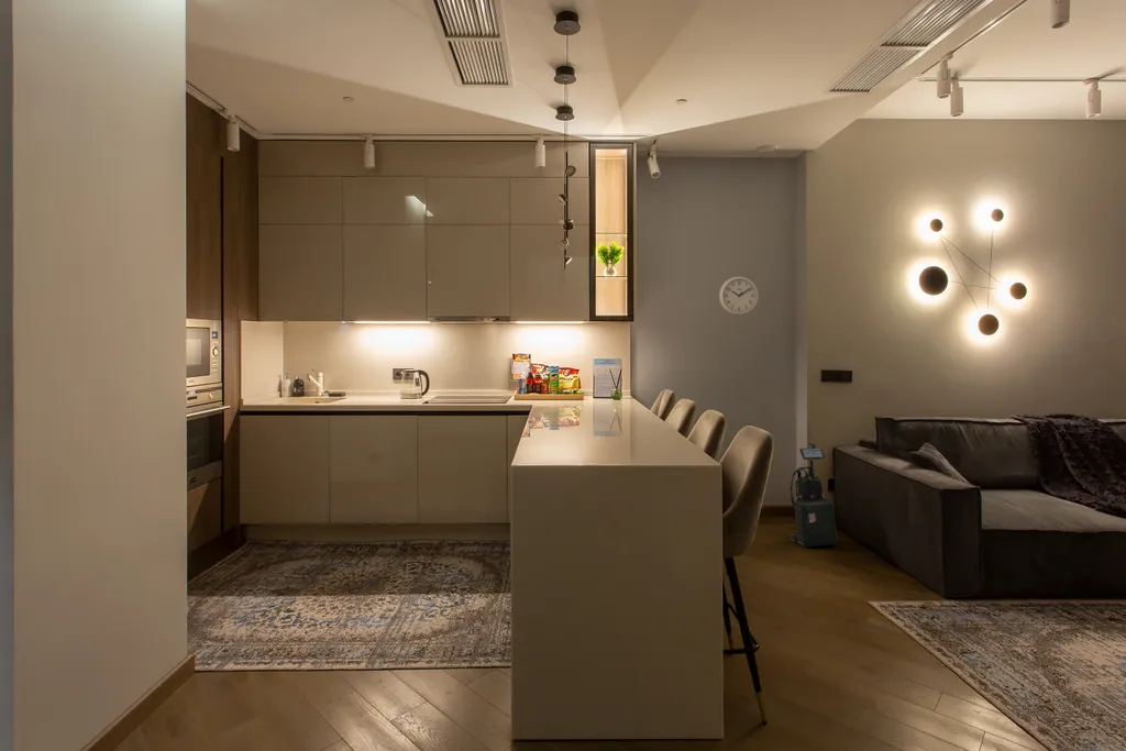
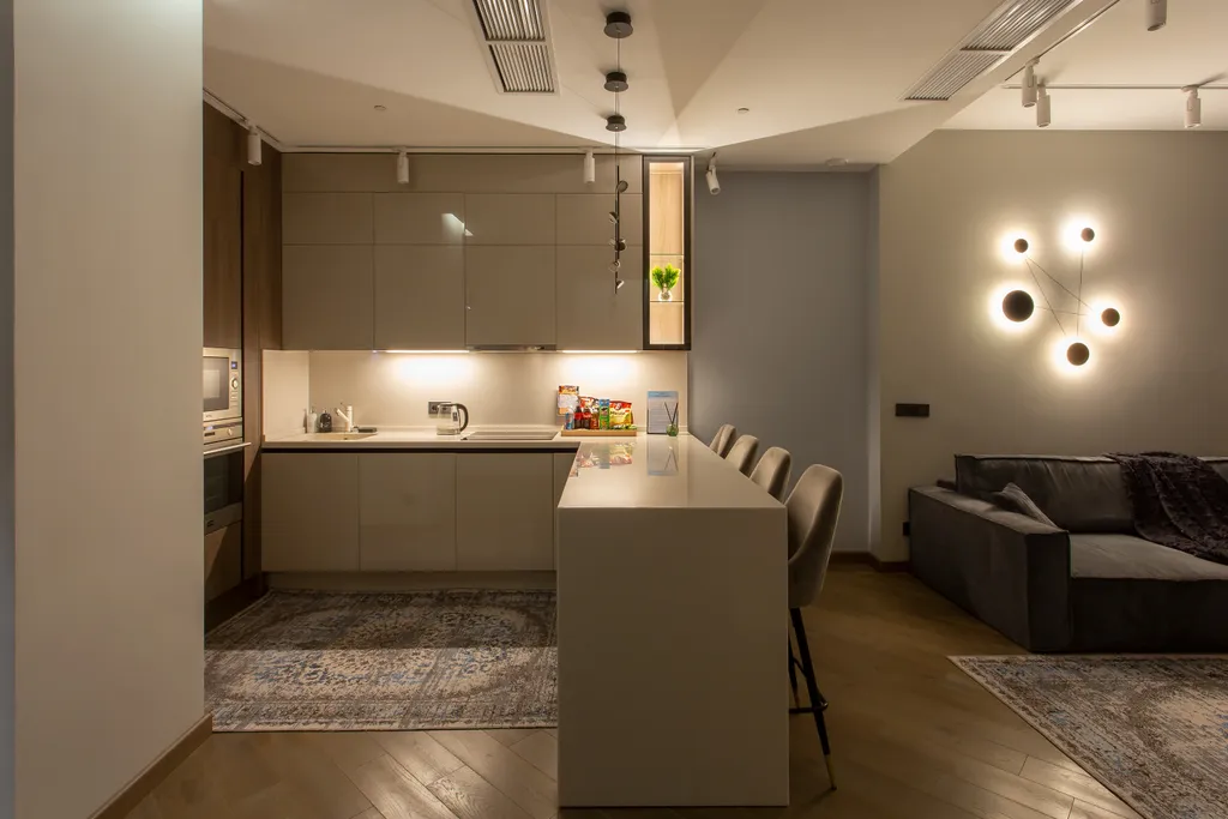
- vacuum cleaner [788,441,838,549]
- wall clock [718,275,760,317]
